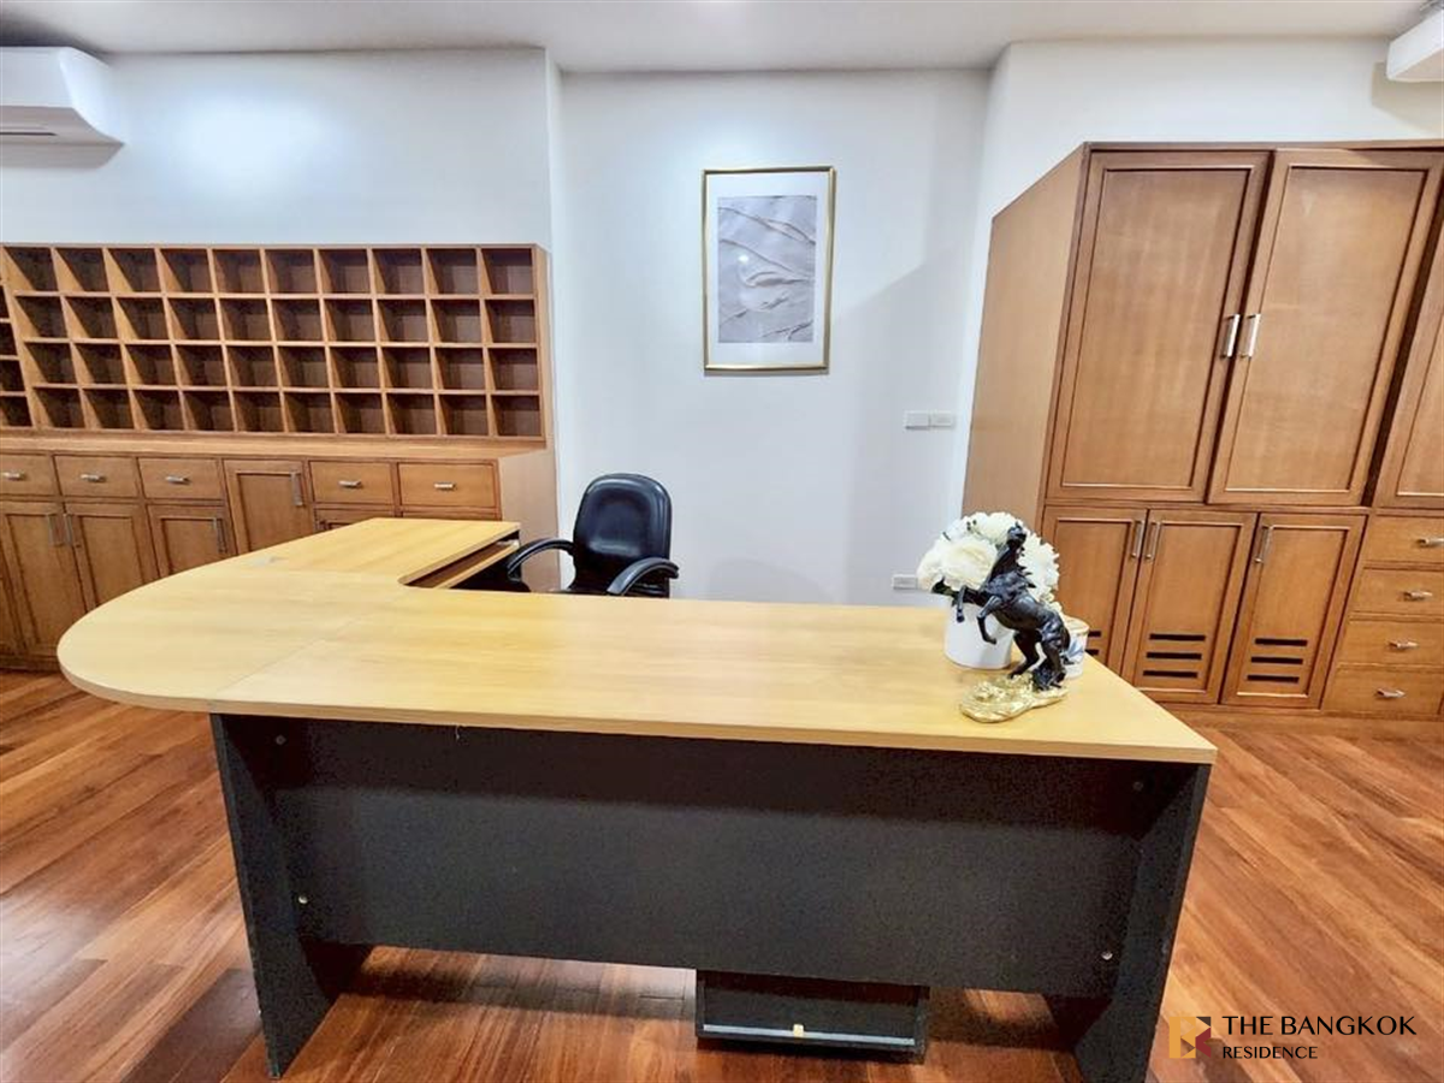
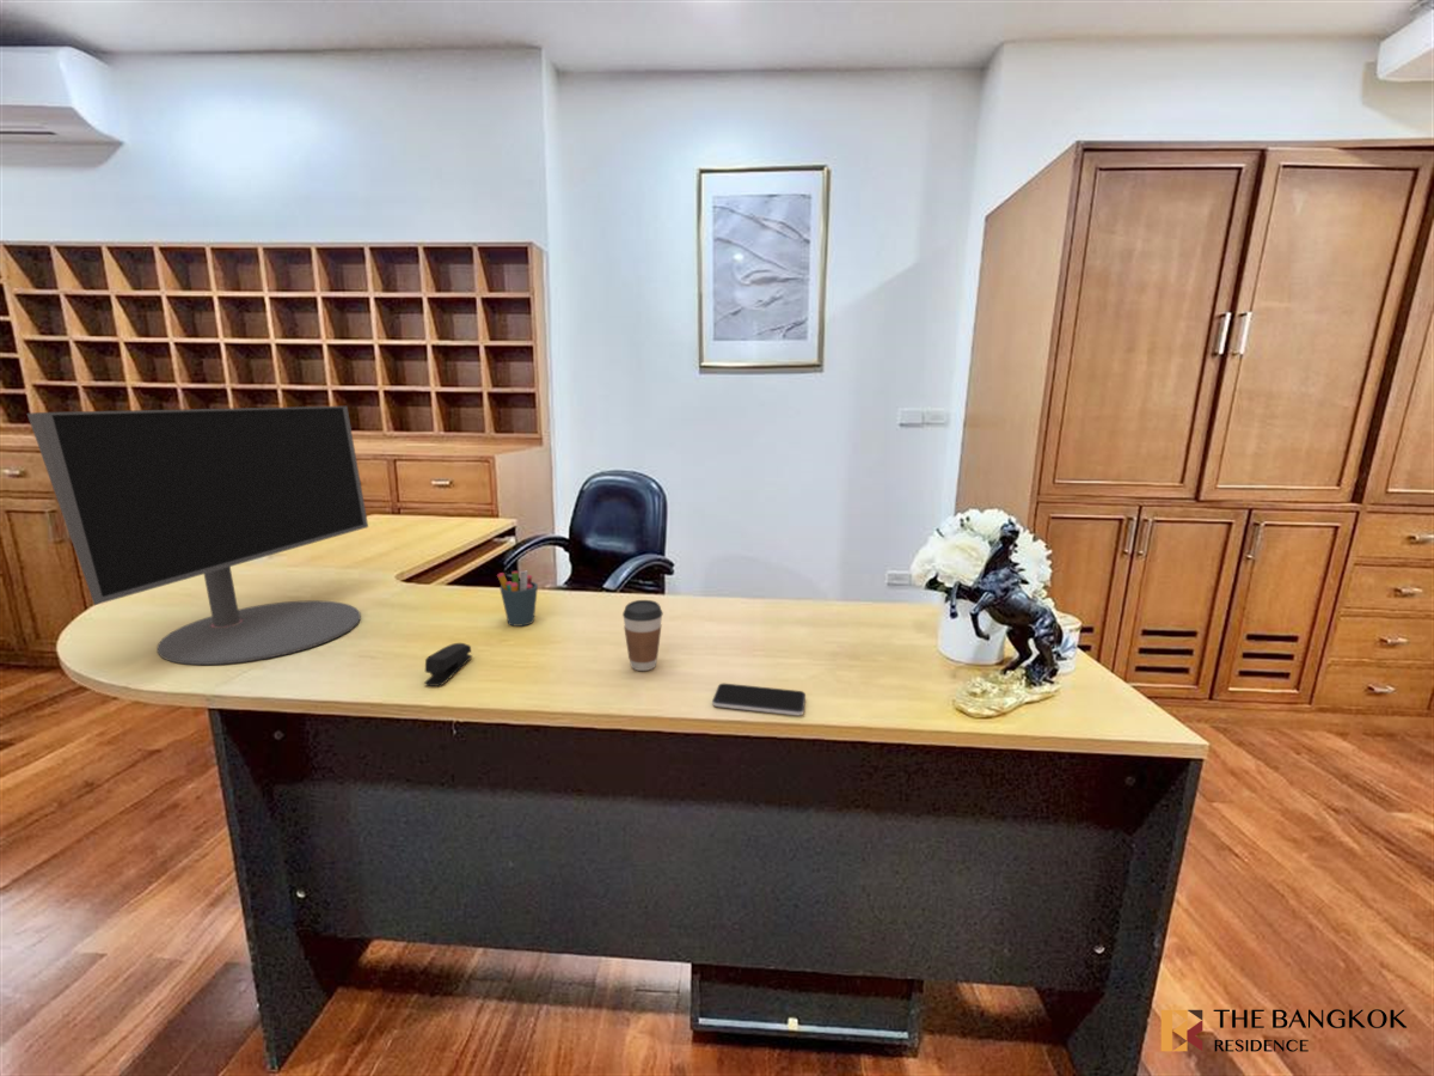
+ computer monitor [26,405,369,666]
+ stapler [423,642,473,687]
+ pen holder [496,570,539,628]
+ coffee cup [621,599,664,672]
+ smartphone [711,683,807,716]
